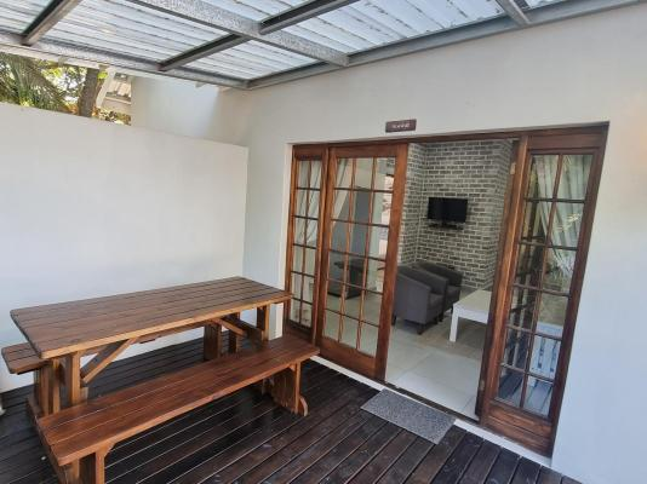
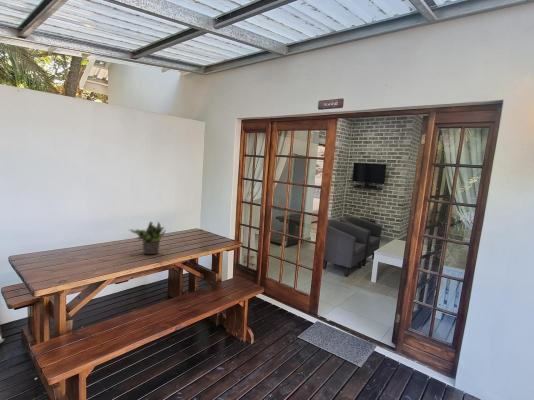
+ potted plant [128,220,167,255]
